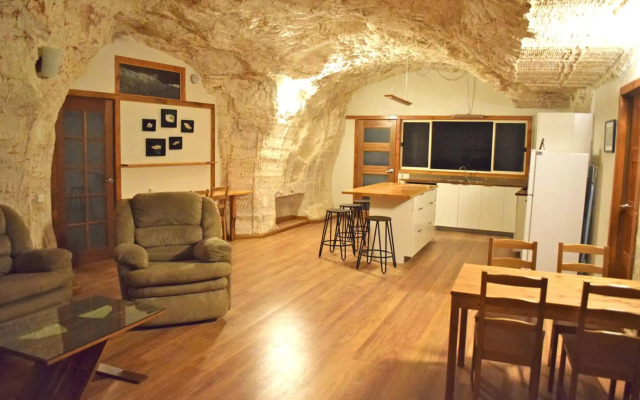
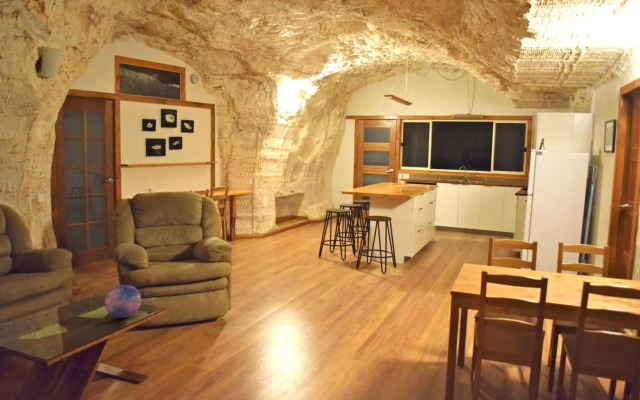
+ decorative ball [104,284,142,319]
